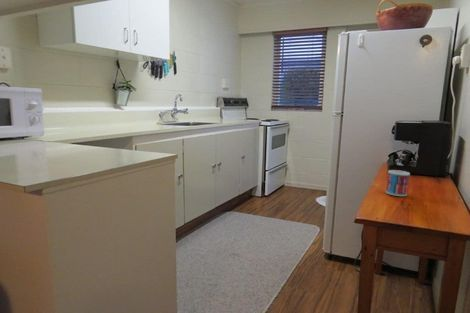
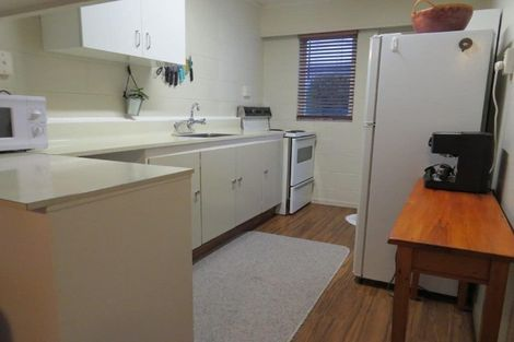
- mug [385,169,411,197]
